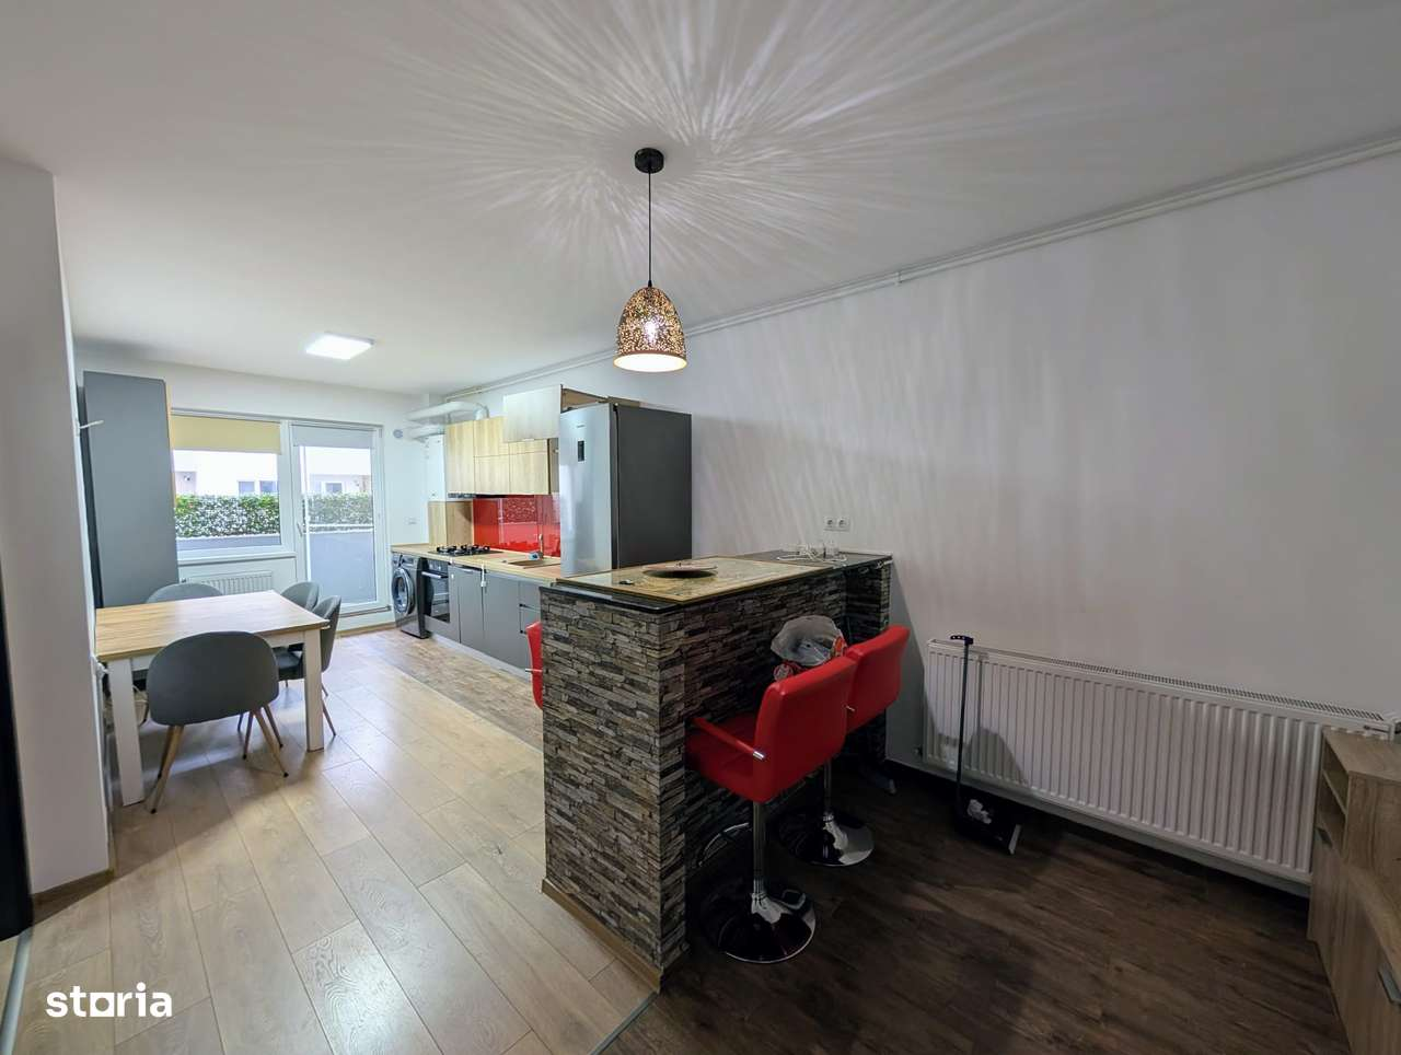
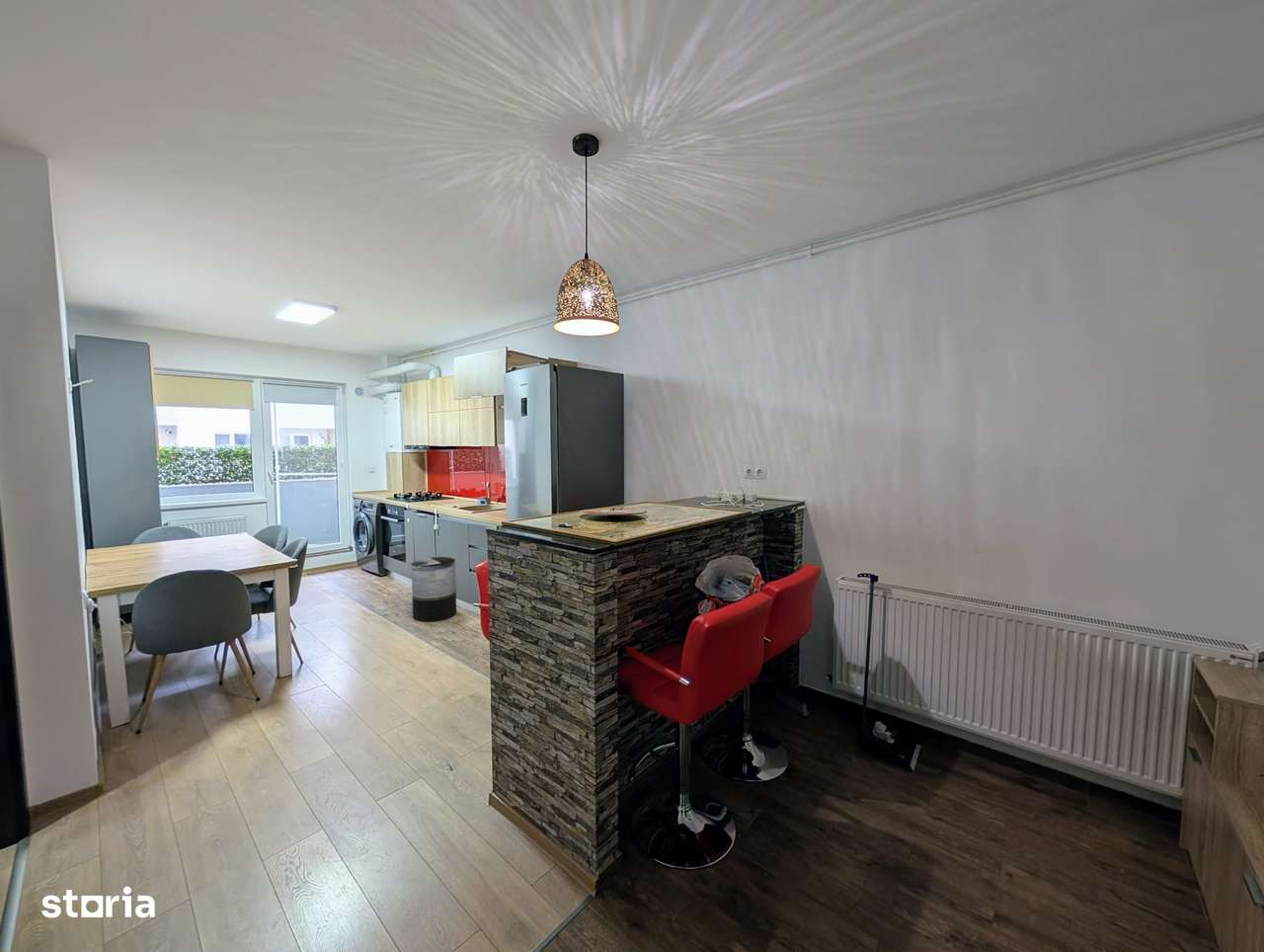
+ trash can [411,556,457,623]
